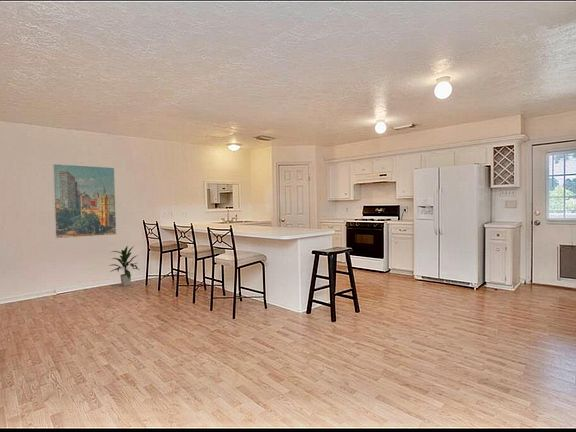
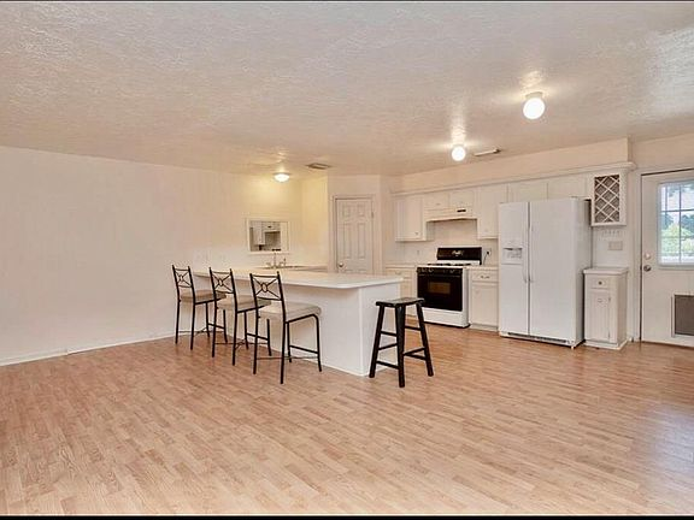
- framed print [52,163,117,239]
- indoor plant [108,245,141,287]
